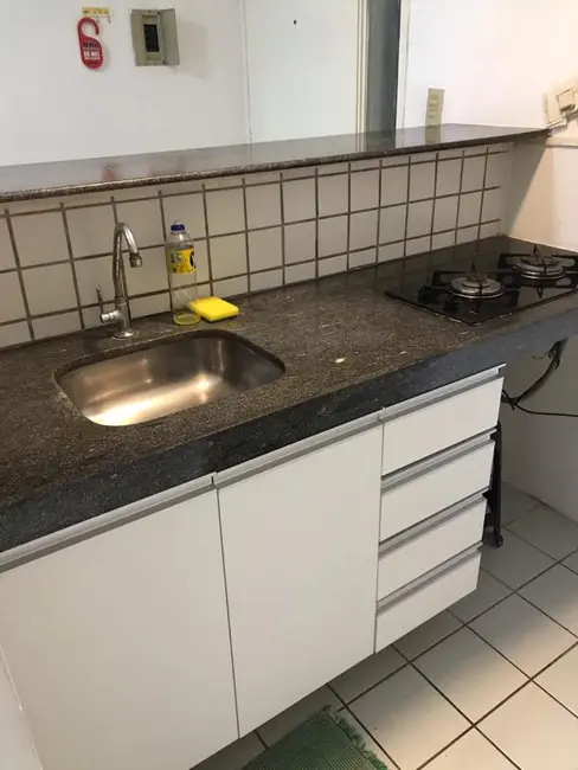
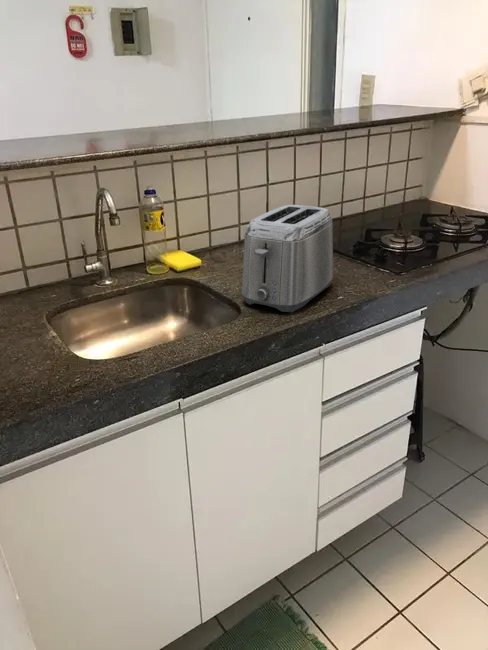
+ toaster [241,204,334,313]
